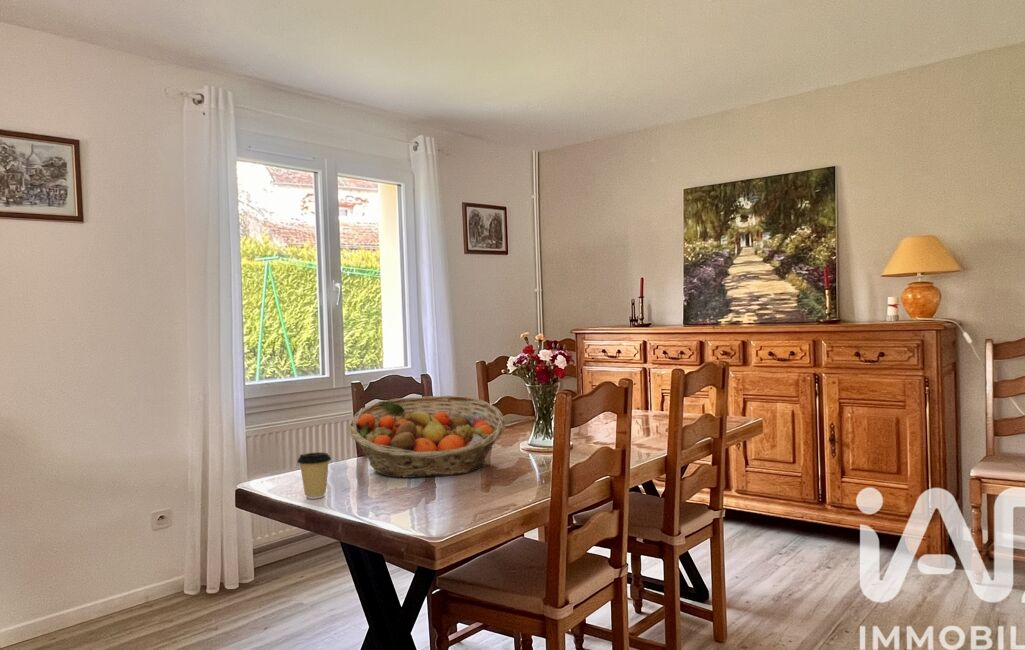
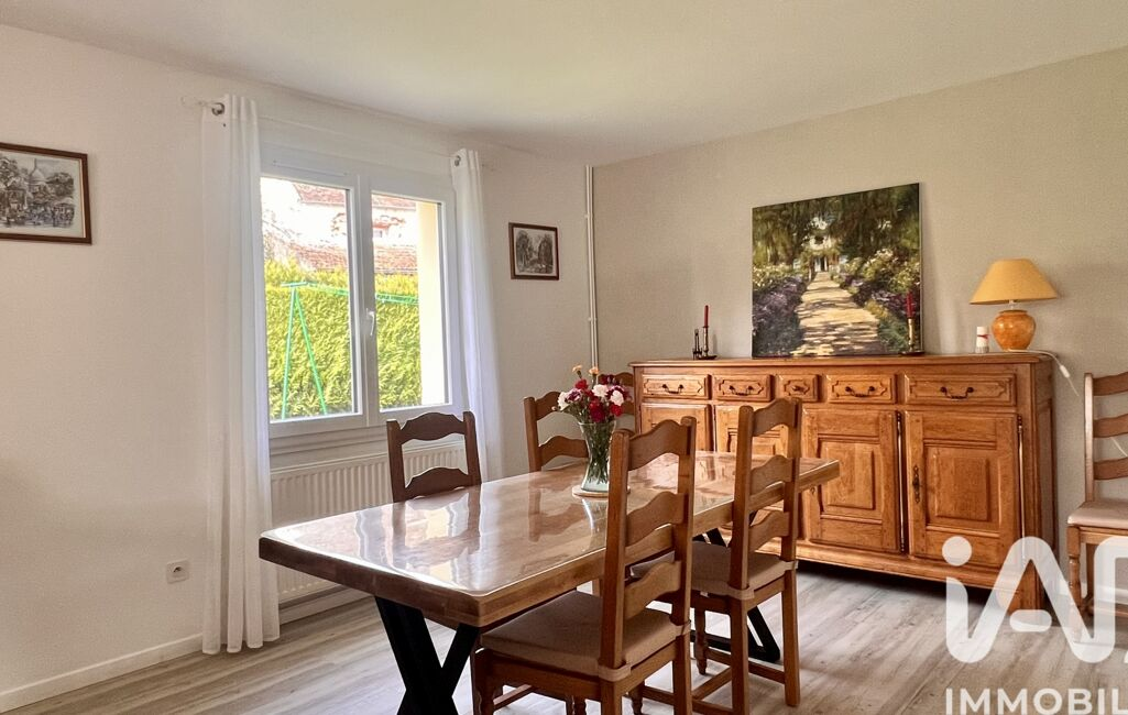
- fruit basket [348,395,507,479]
- coffee cup [296,451,332,500]
